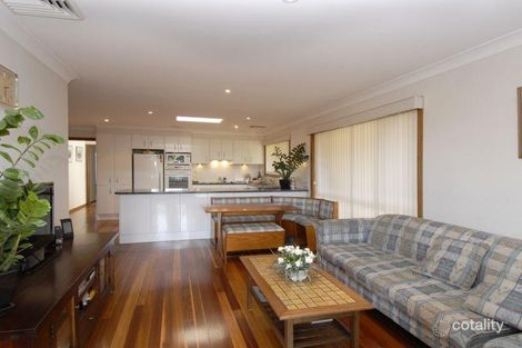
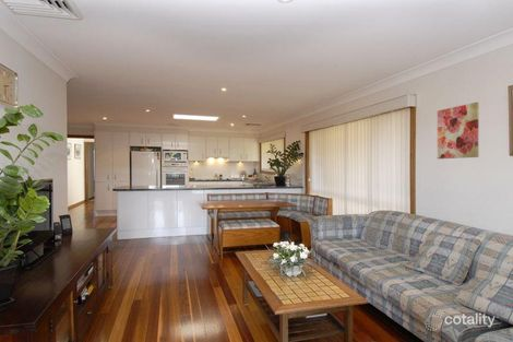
+ wall art [437,102,479,160]
